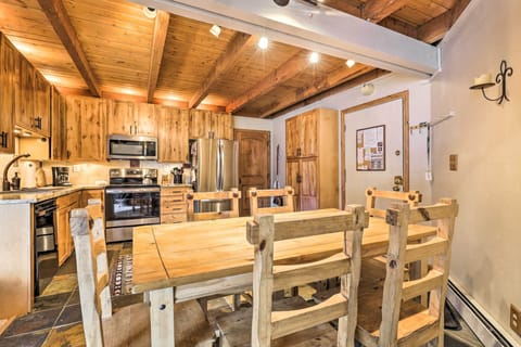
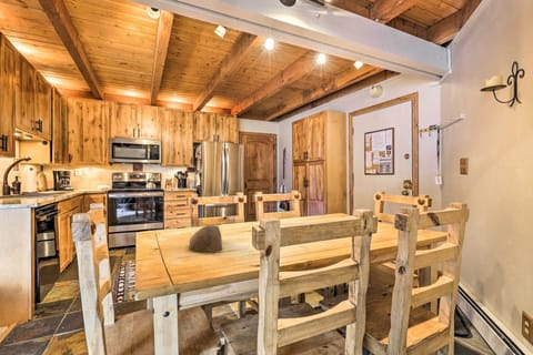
+ wooden bowl [189,224,223,253]
